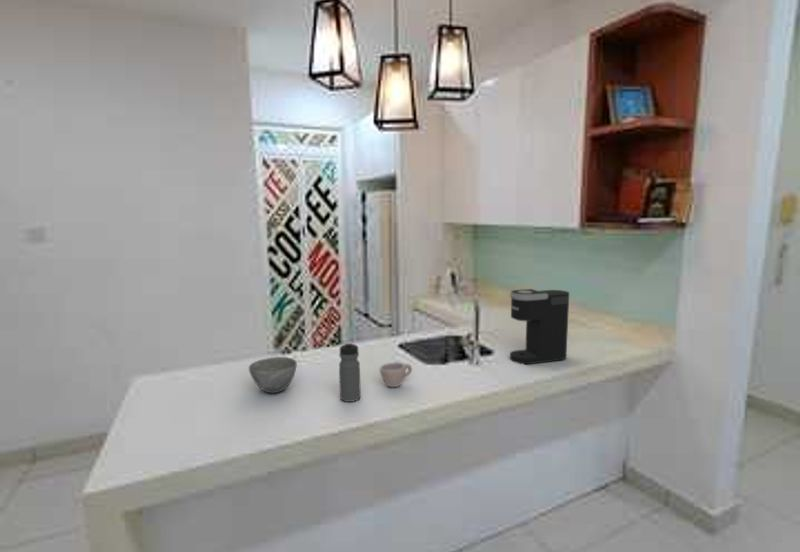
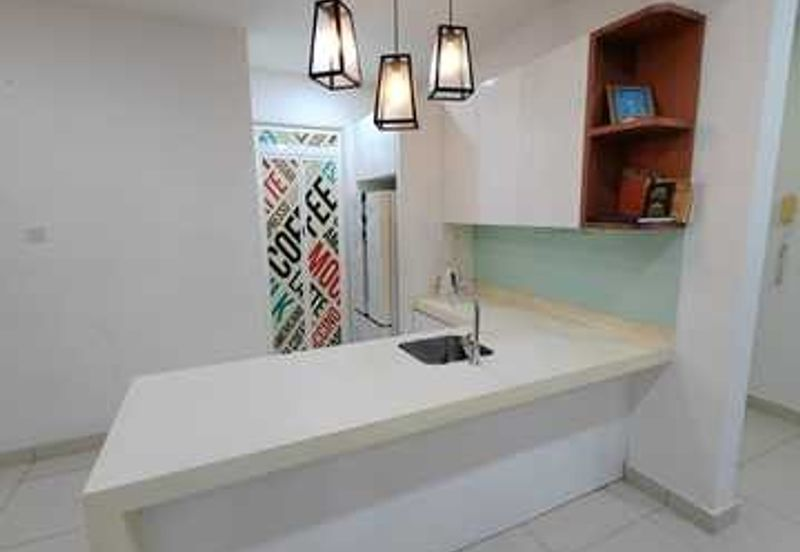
- water bottle [338,341,362,403]
- cup [379,361,413,388]
- coffee maker [509,288,570,365]
- bowl [248,356,298,394]
